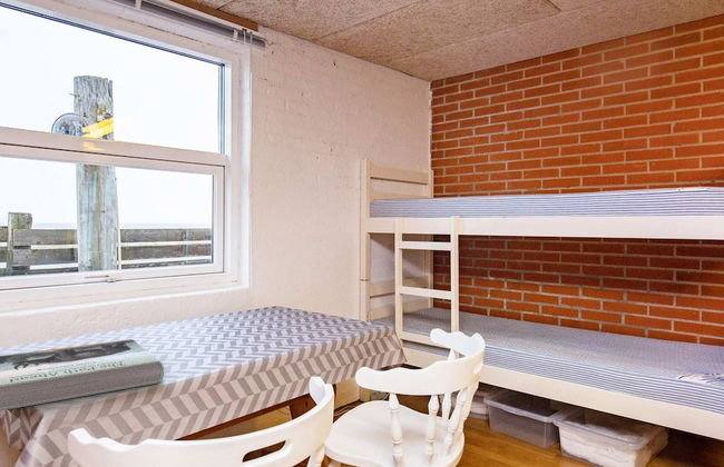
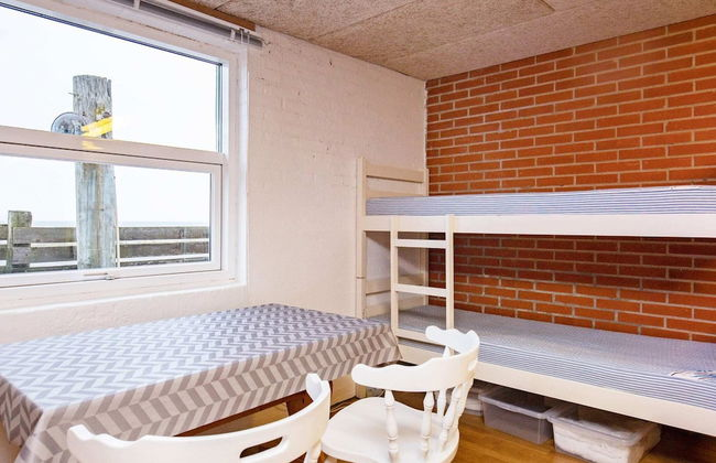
- book [0,338,165,411]
